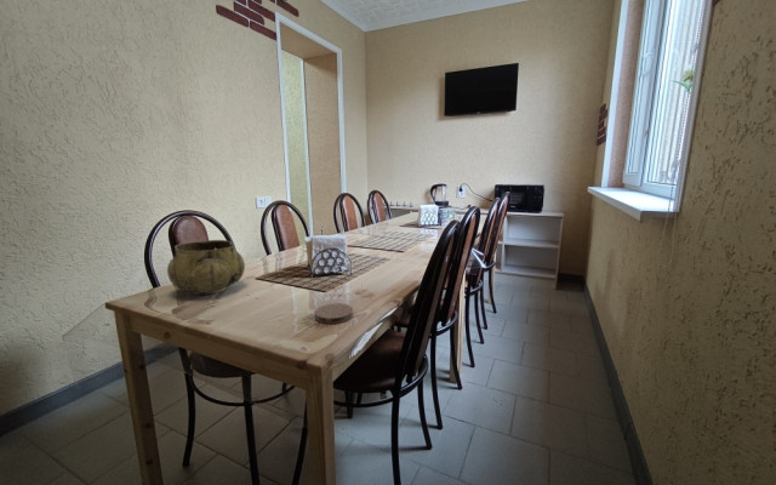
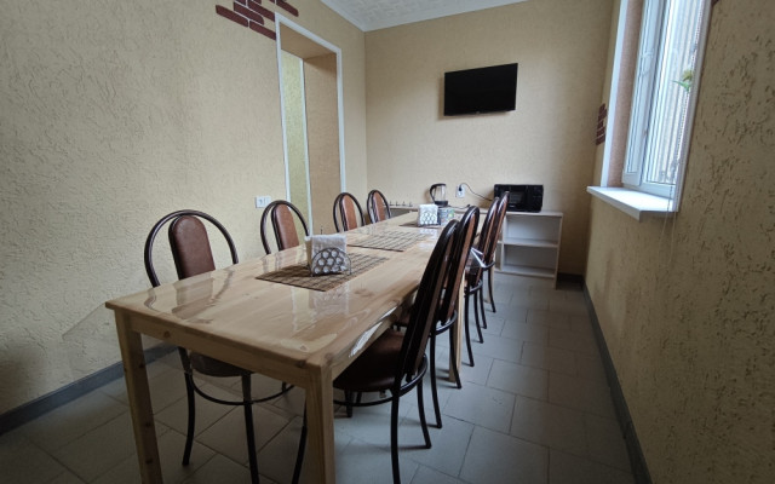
- coaster [313,302,354,325]
- decorative bowl [166,239,246,296]
